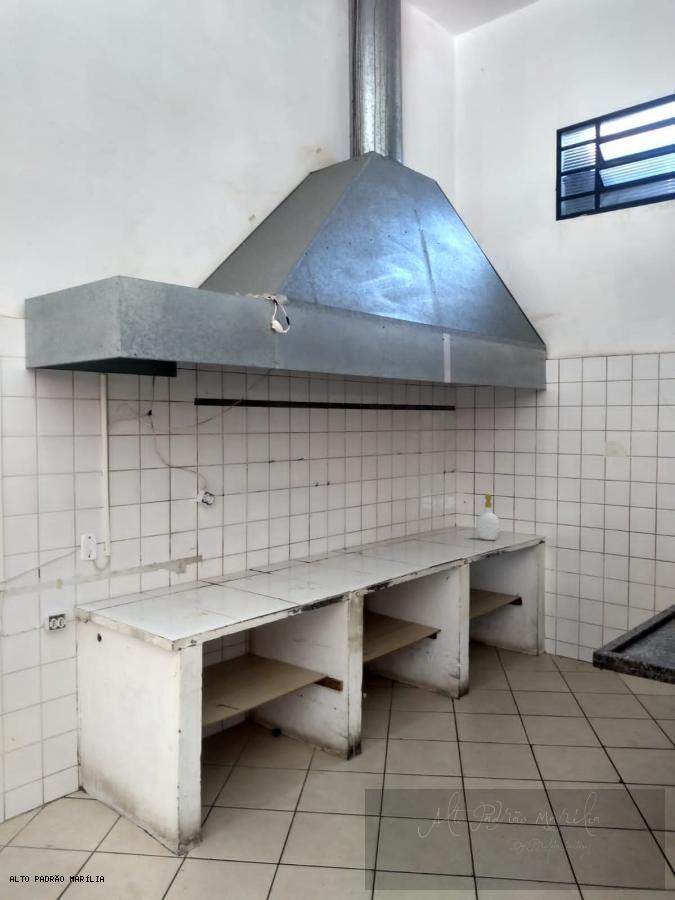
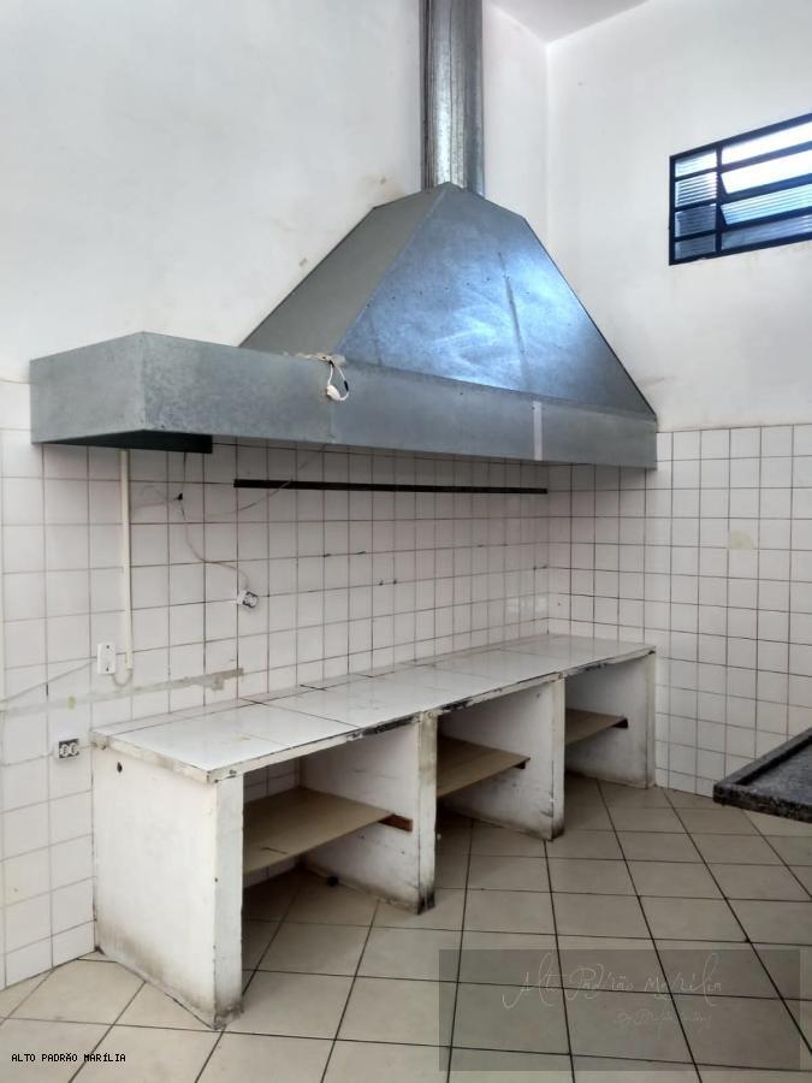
- soap bottle [475,493,501,541]
